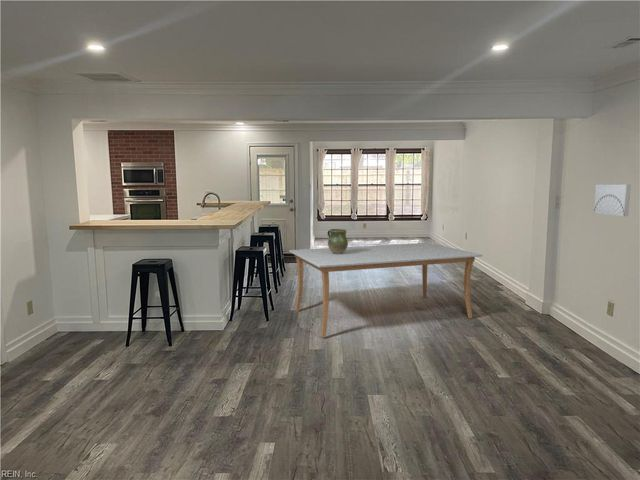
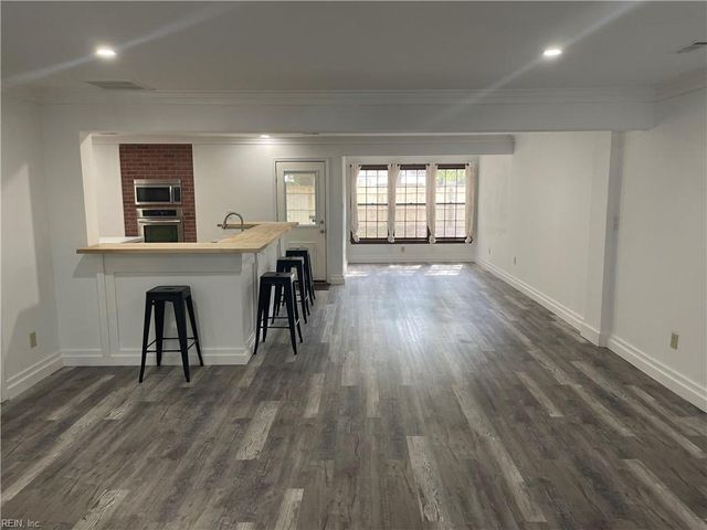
- ceramic jug [326,228,349,254]
- wall art [593,184,632,217]
- dining table [288,242,483,338]
